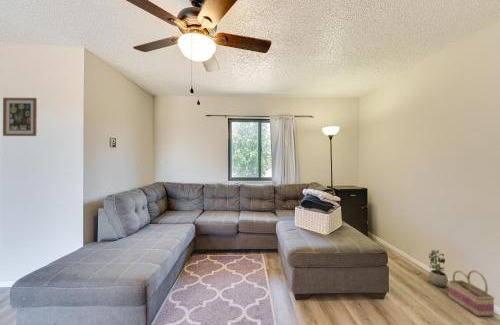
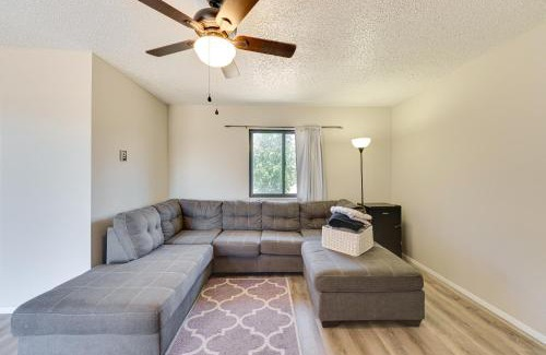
- wall art [2,97,38,137]
- potted plant [428,249,449,288]
- basket [448,269,496,317]
